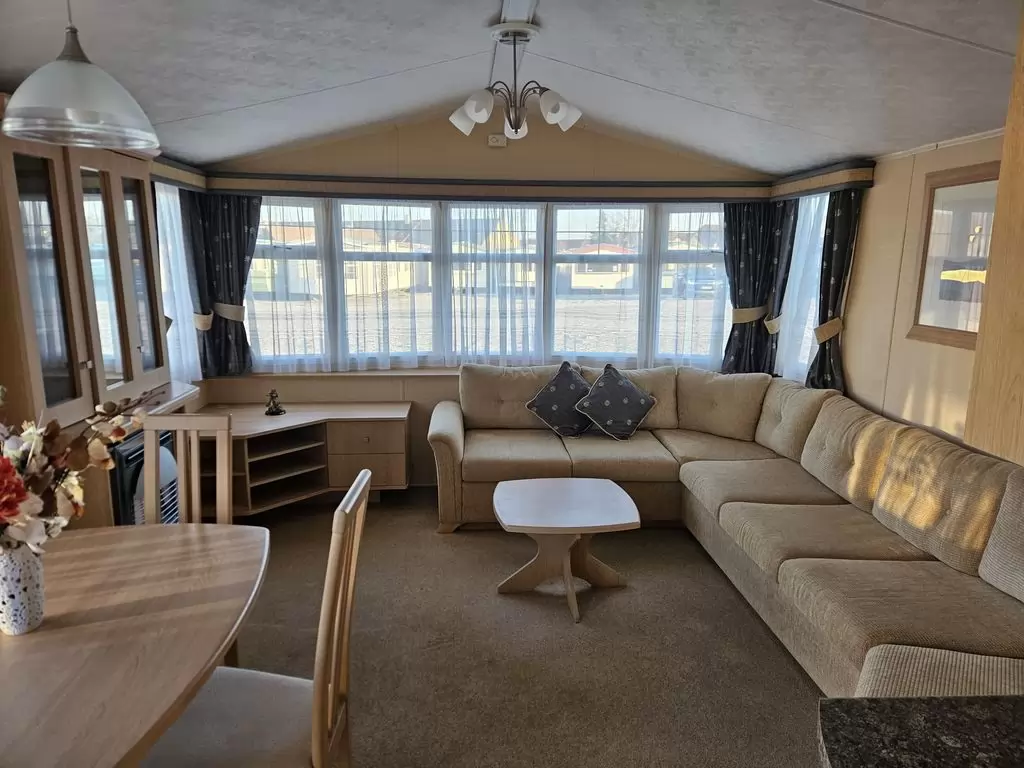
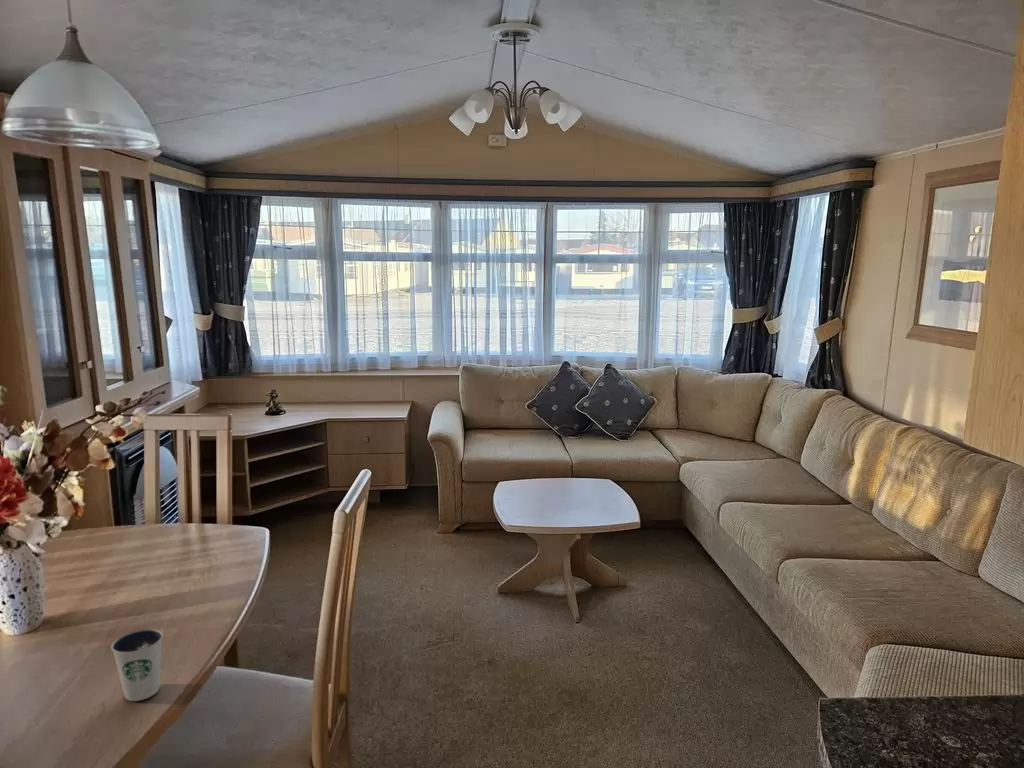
+ dixie cup [110,627,164,702]
